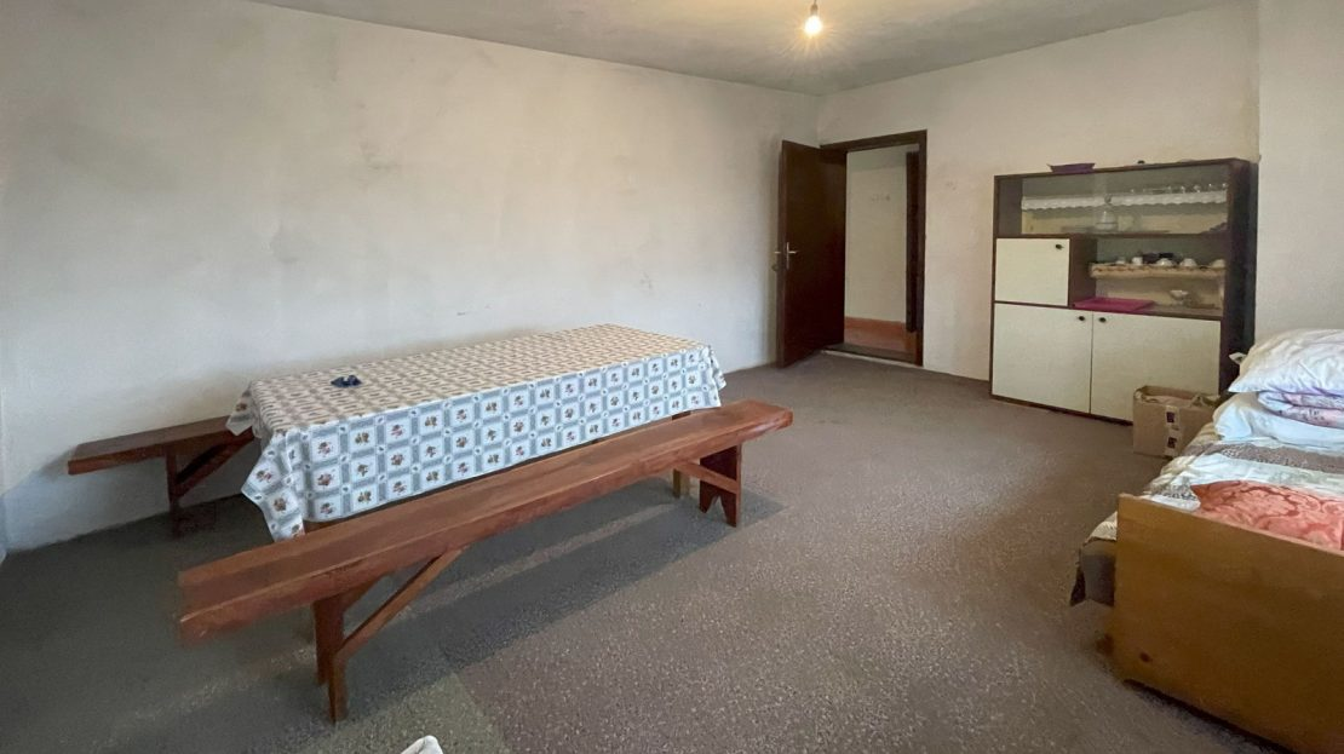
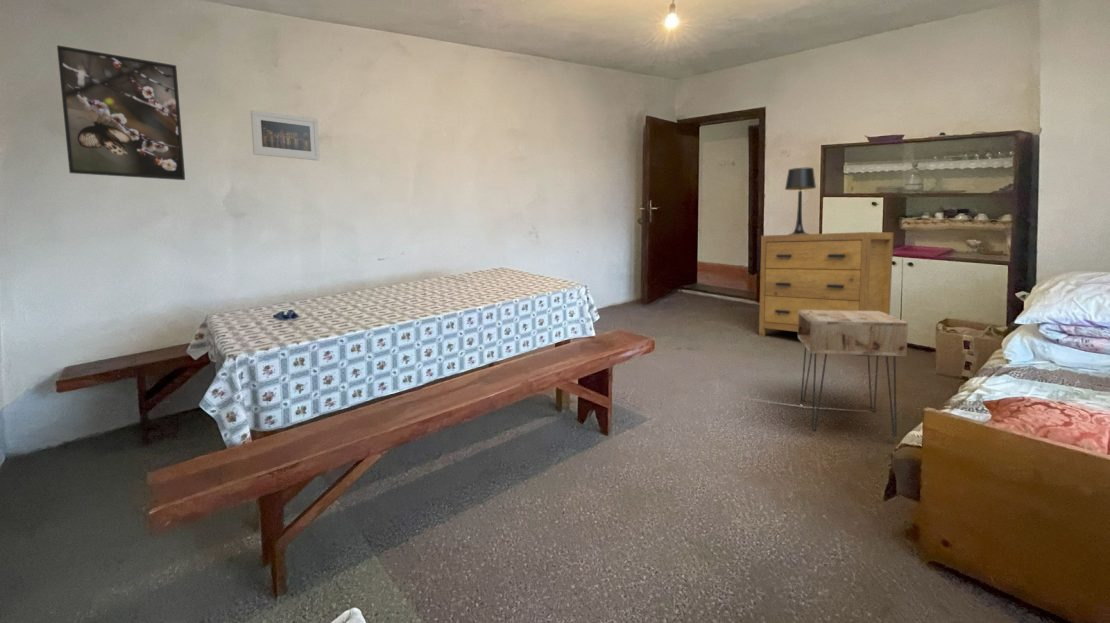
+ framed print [56,44,186,181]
+ dresser [758,231,895,337]
+ table lamp [784,167,817,235]
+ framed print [250,109,321,161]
+ nightstand [797,310,909,438]
